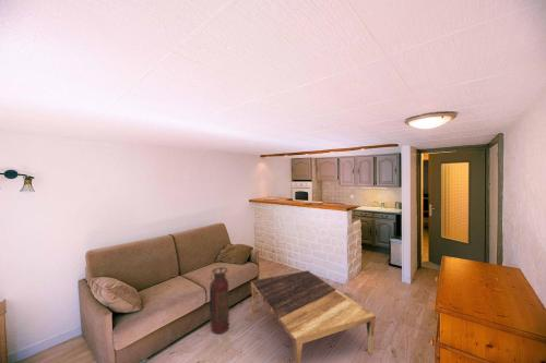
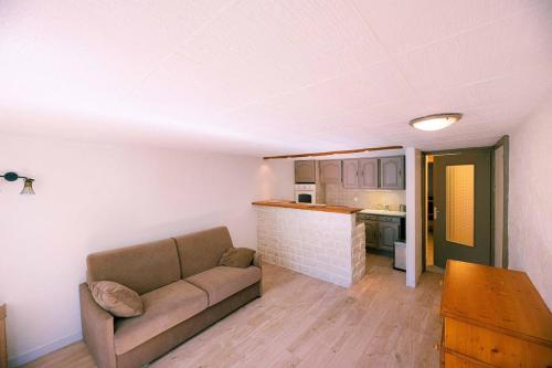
- coffee table [250,269,377,363]
- fire extinguisher [209,266,230,335]
